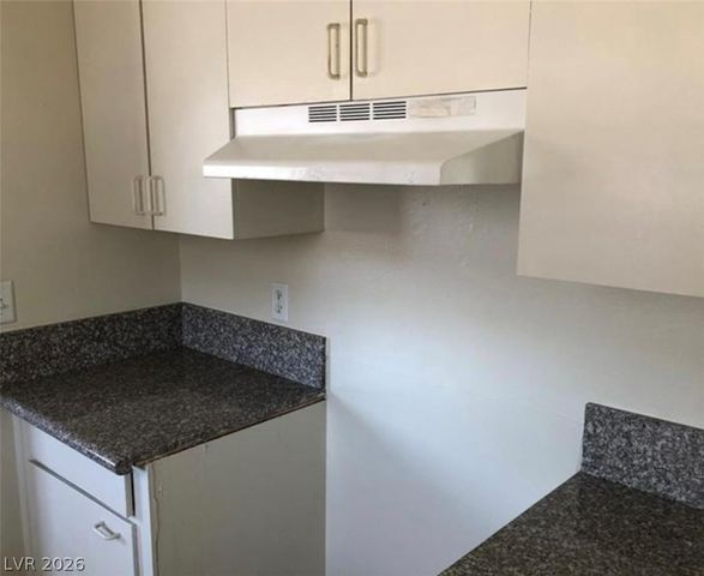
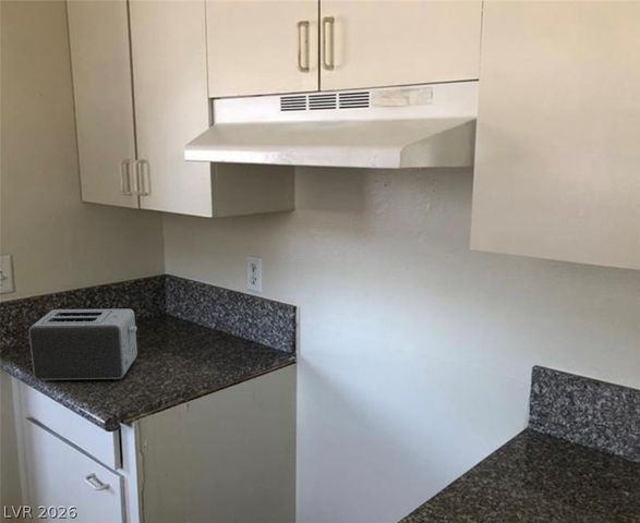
+ toaster [27,308,138,381]
